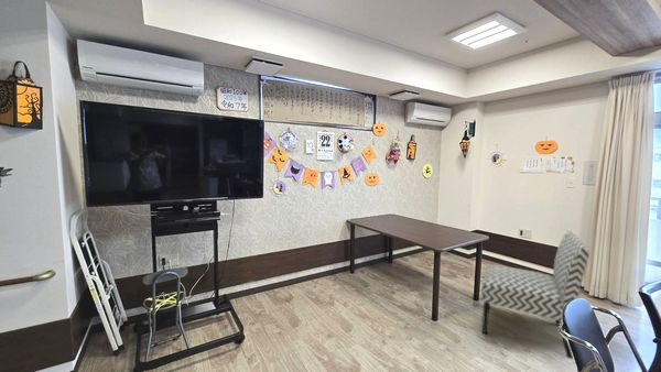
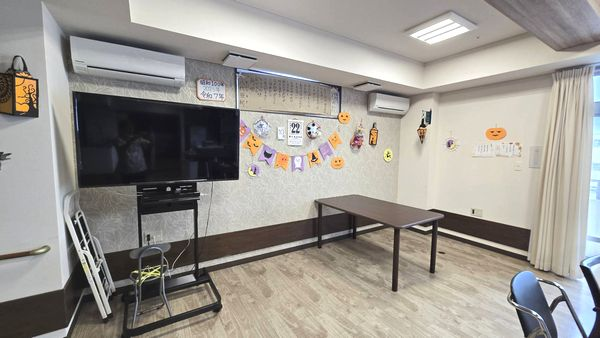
- chair [480,230,590,360]
